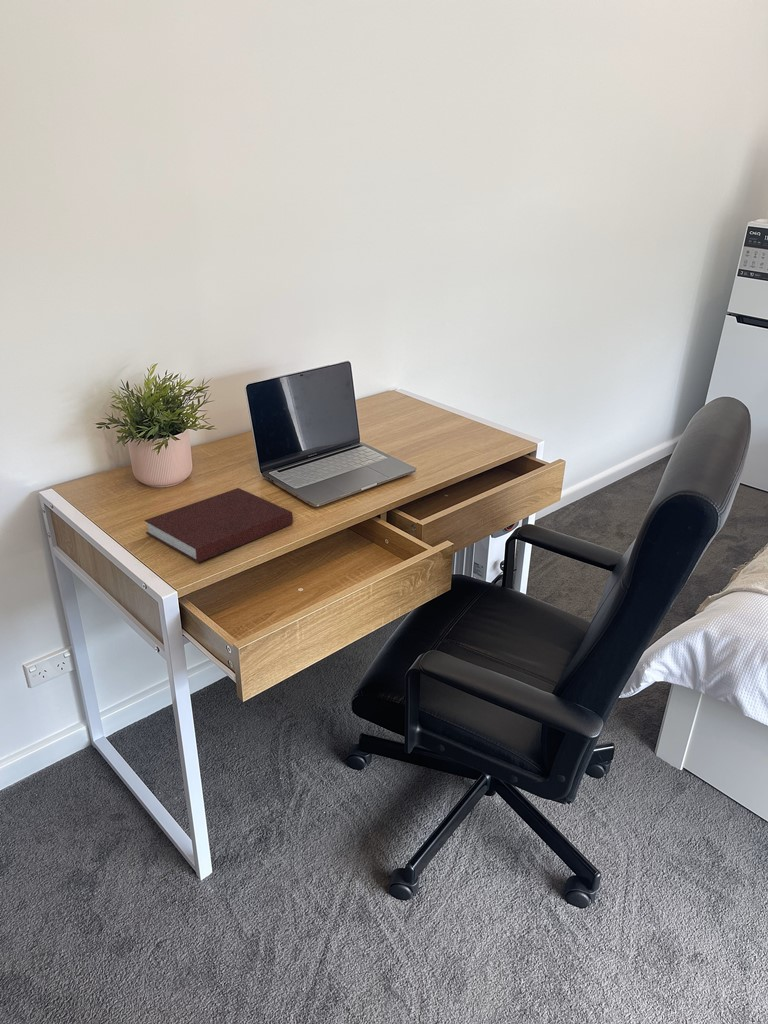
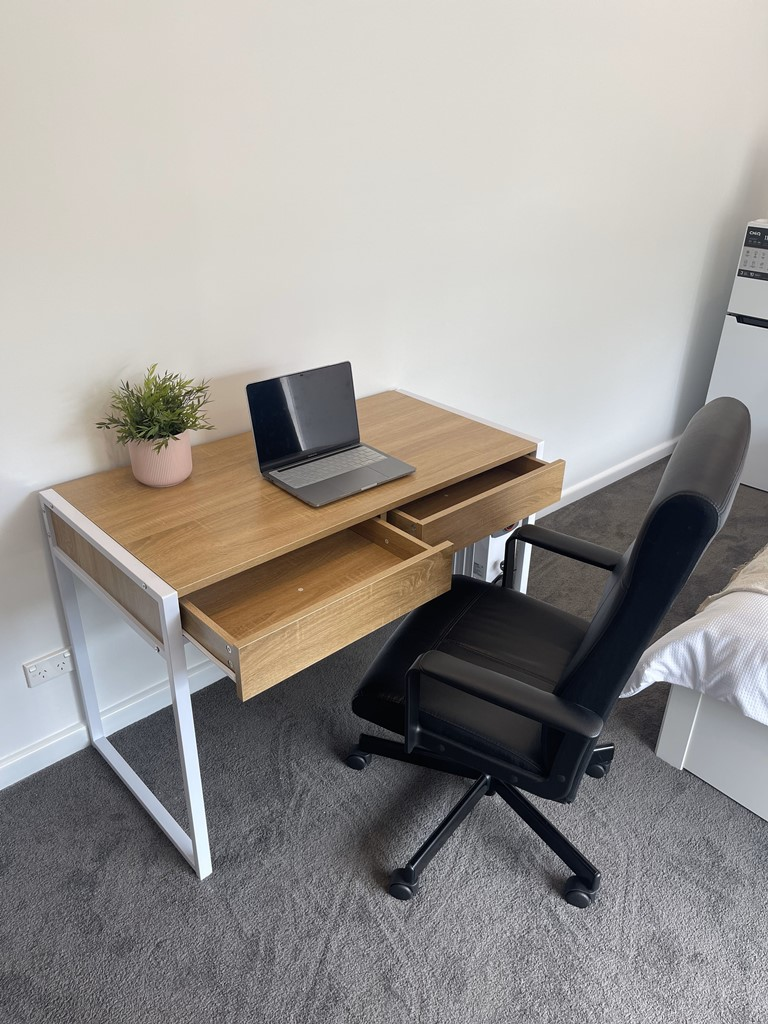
- notebook [143,487,294,563]
